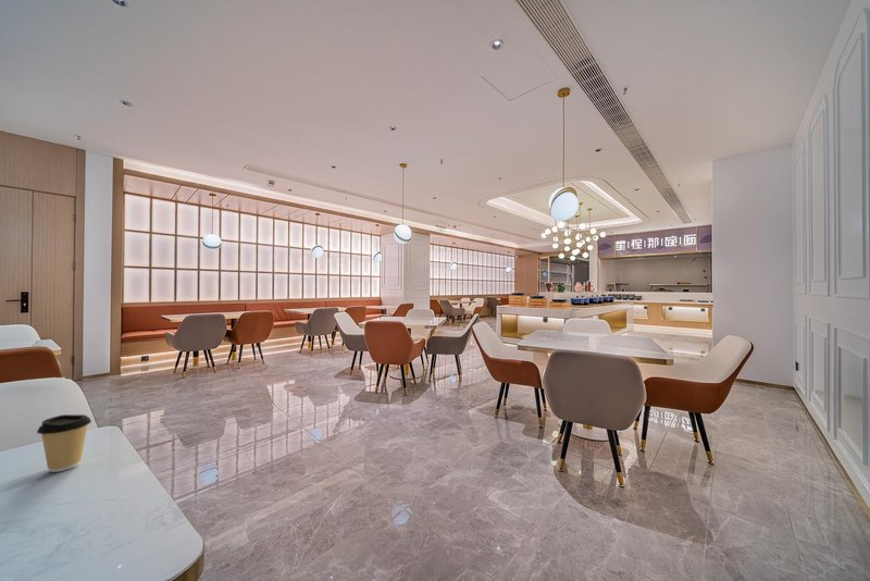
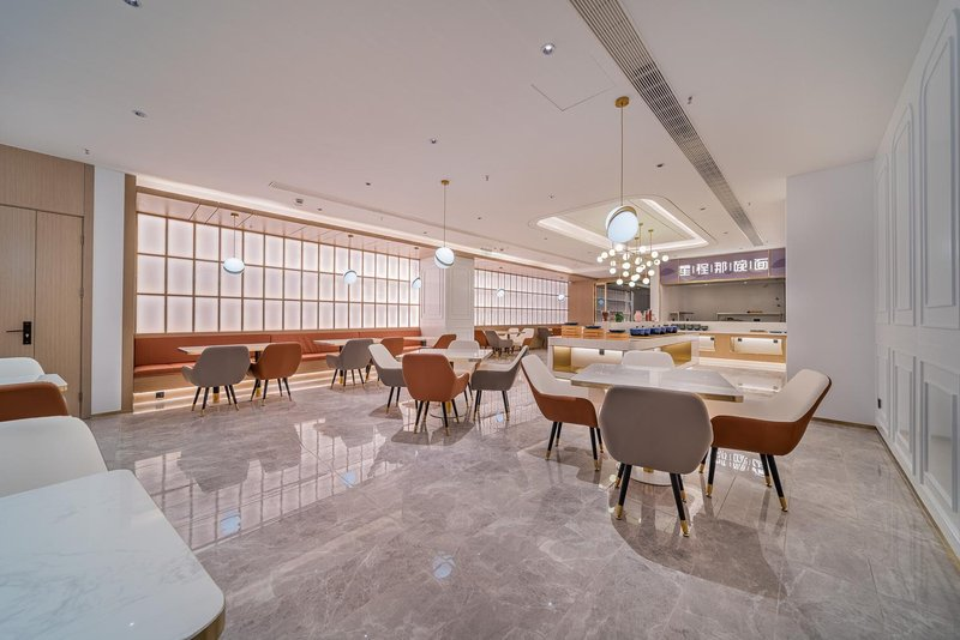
- coffee cup [36,413,92,473]
